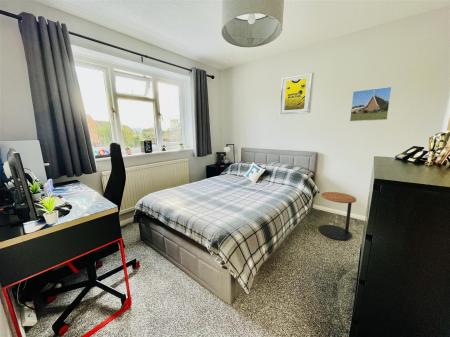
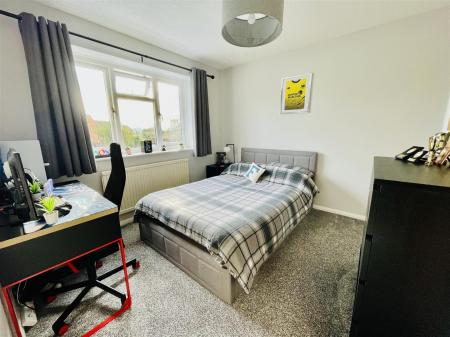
- side table [317,191,357,241]
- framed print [349,86,393,122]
